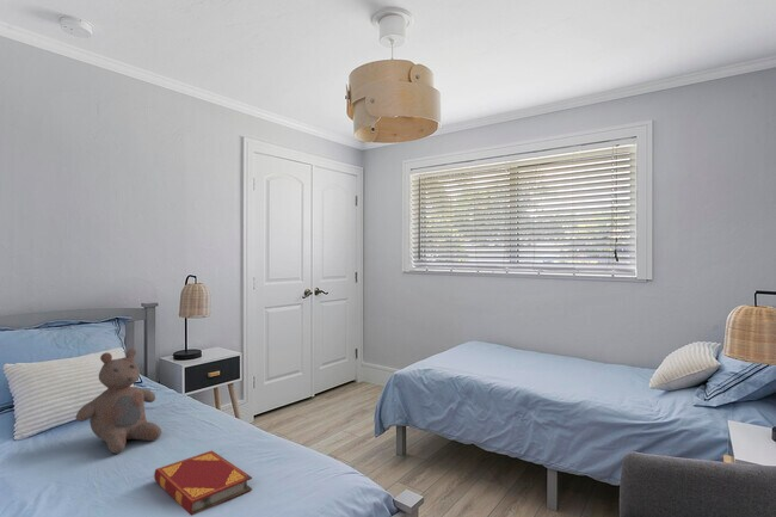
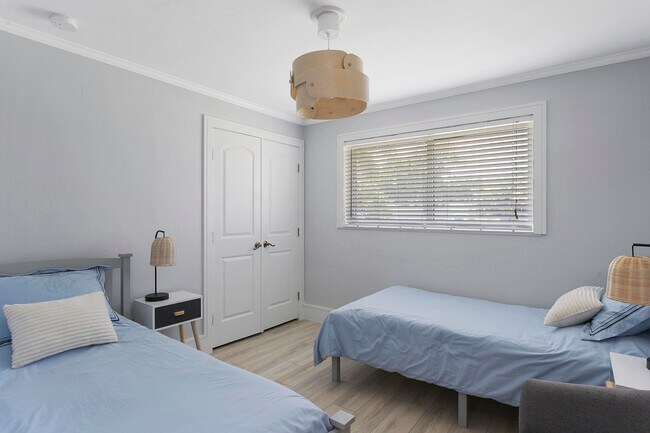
- bear [74,347,162,455]
- hardback book [153,450,253,517]
